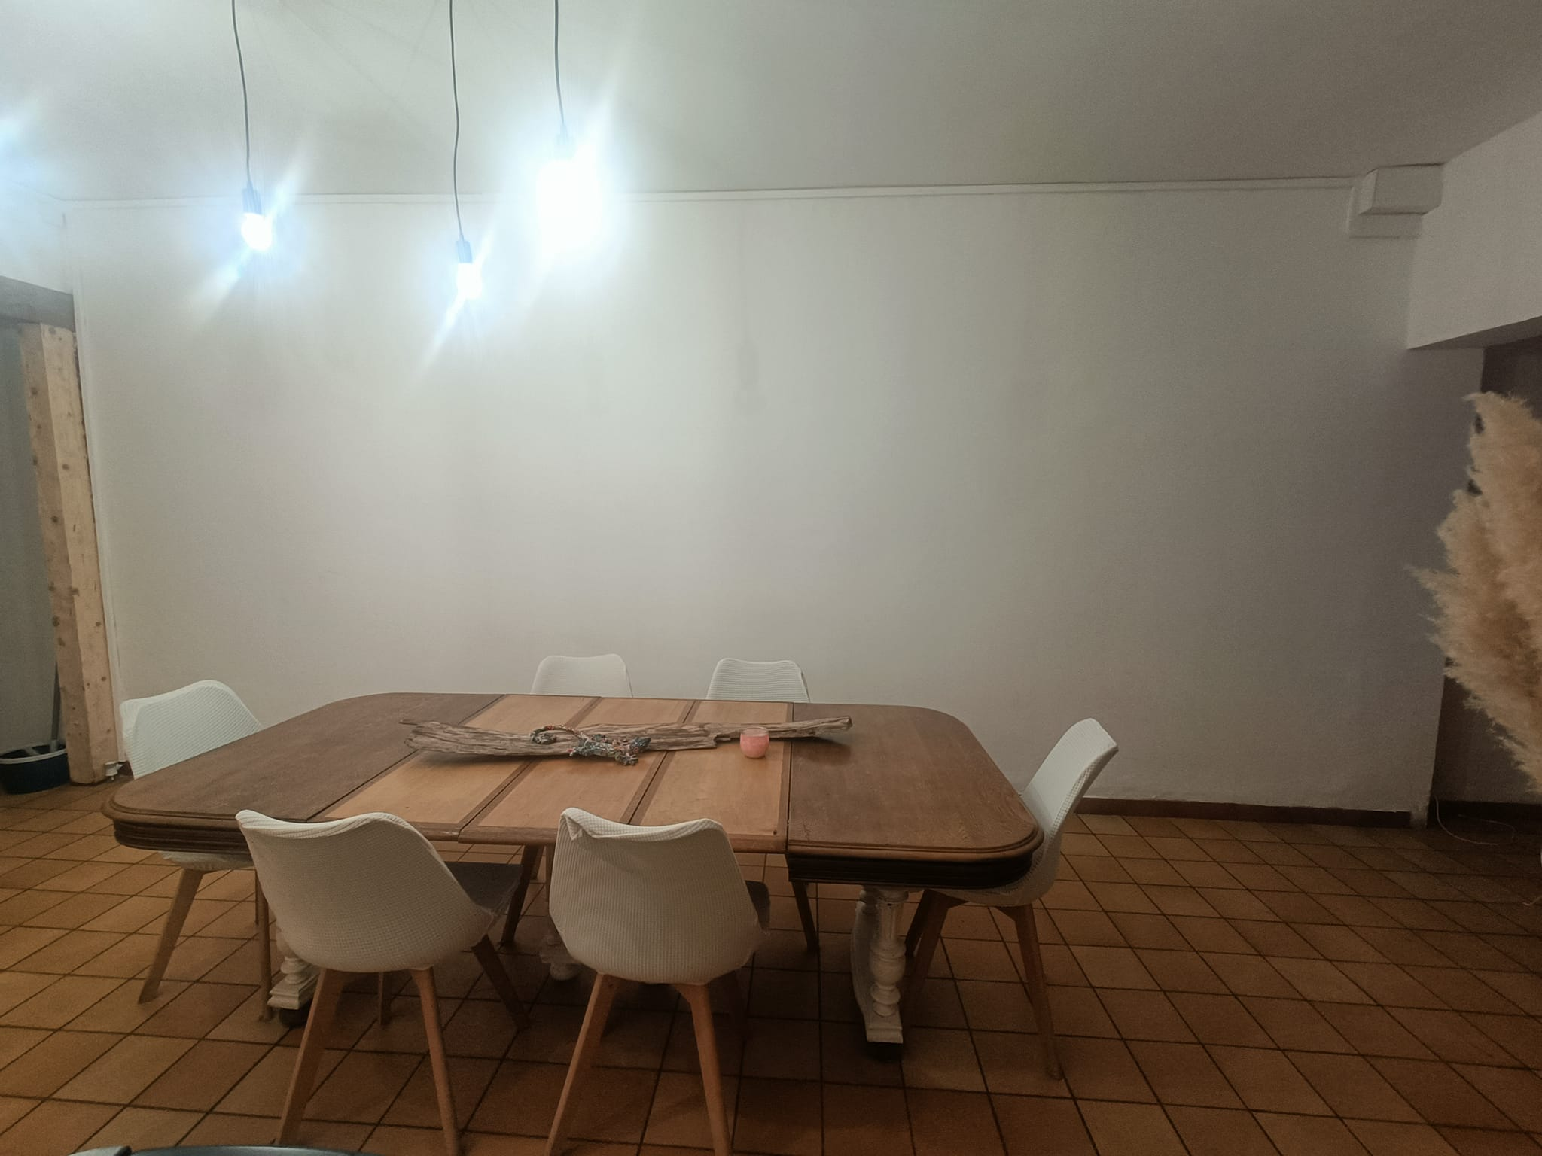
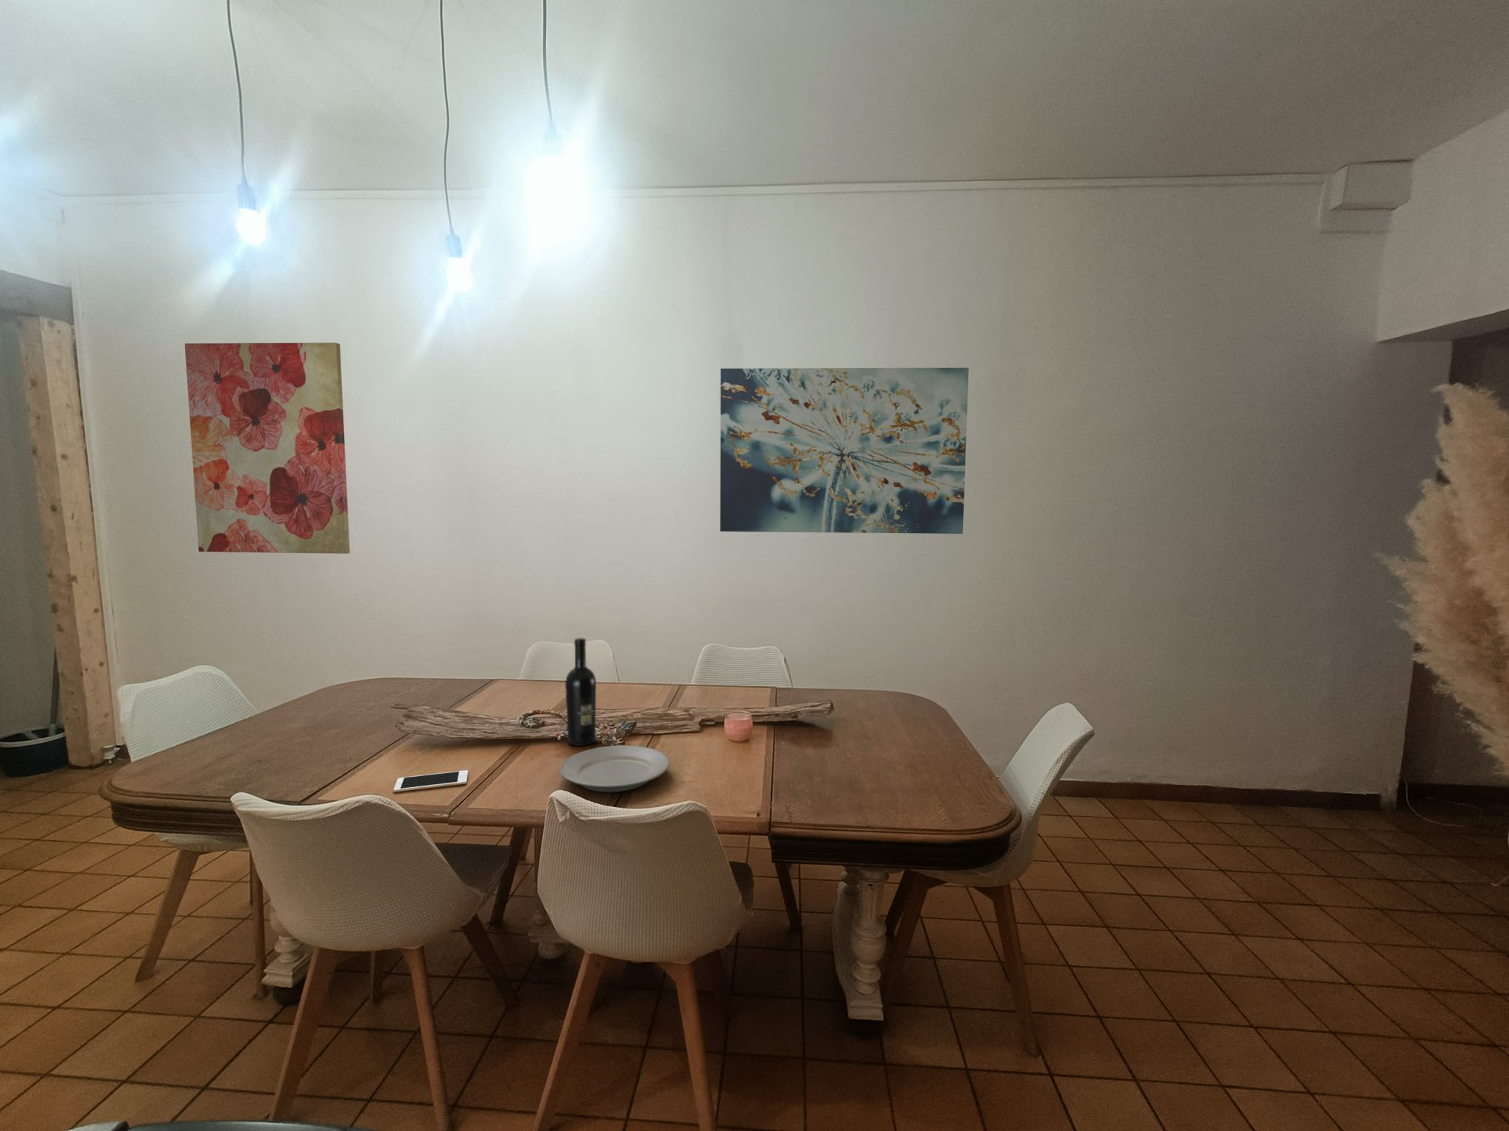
+ wine bottle [564,638,596,746]
+ wall art [184,342,351,555]
+ plate [560,745,670,794]
+ wall art [719,367,970,535]
+ cell phone [393,770,468,794]
